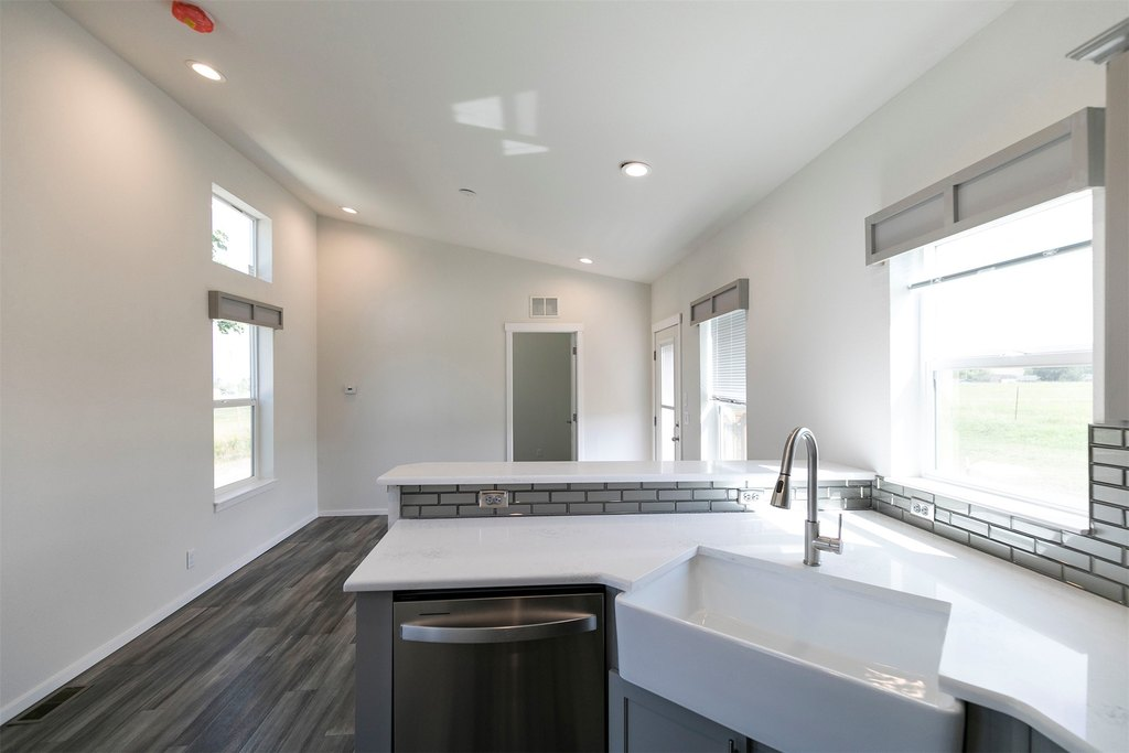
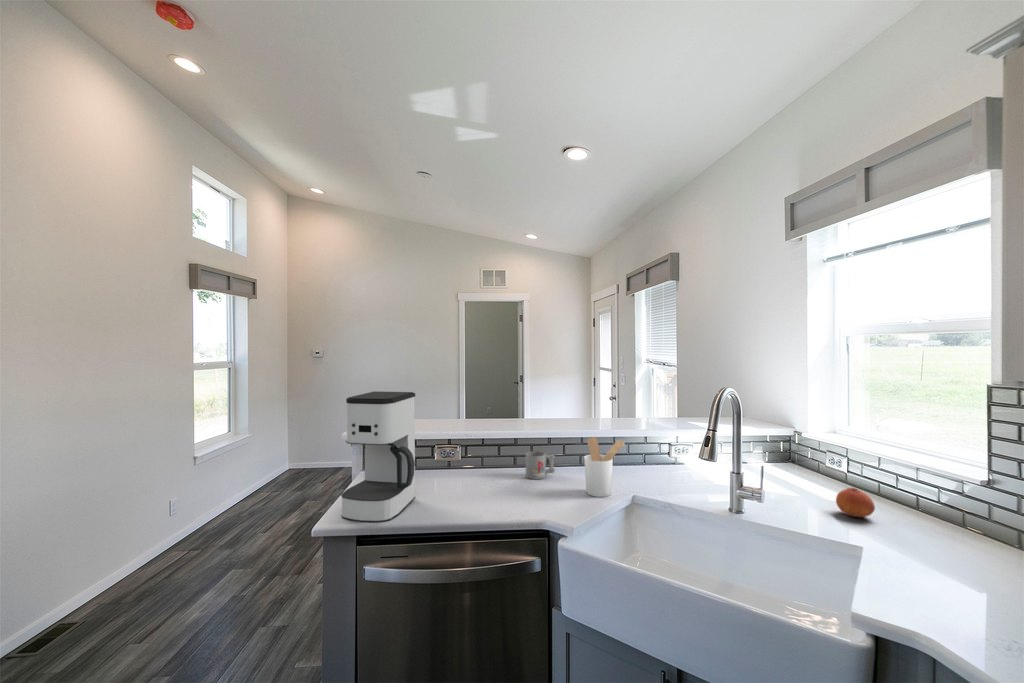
+ coffee maker [340,390,416,524]
+ fruit [835,487,876,518]
+ mug [525,450,556,480]
+ utensil holder [583,436,626,498]
